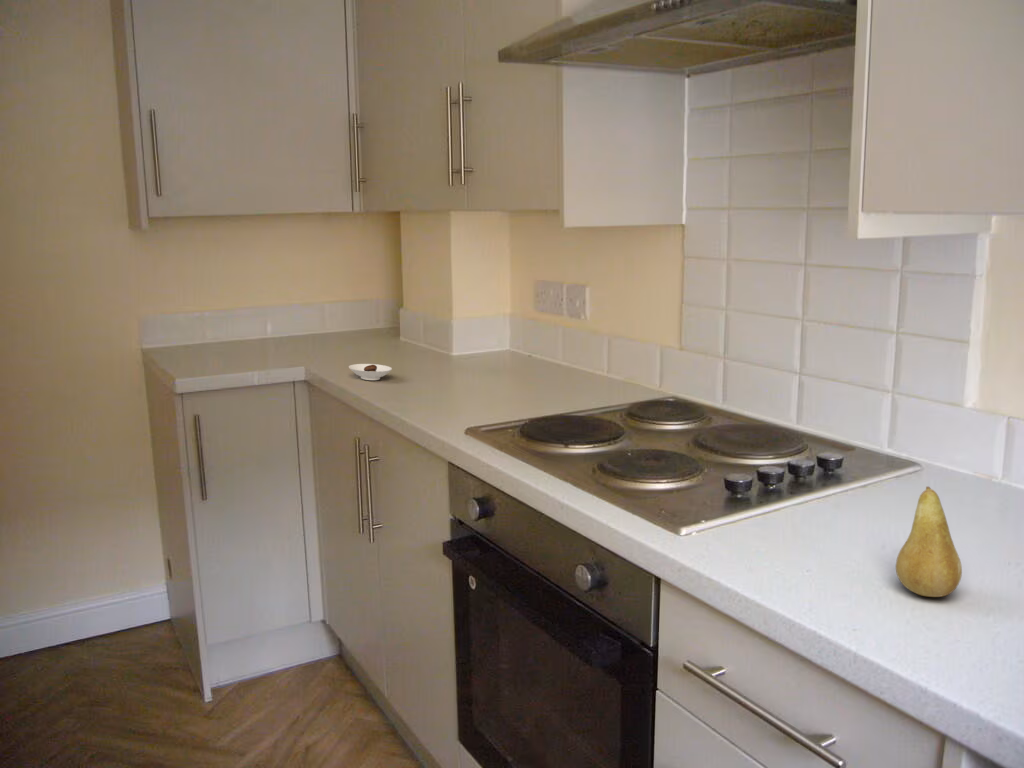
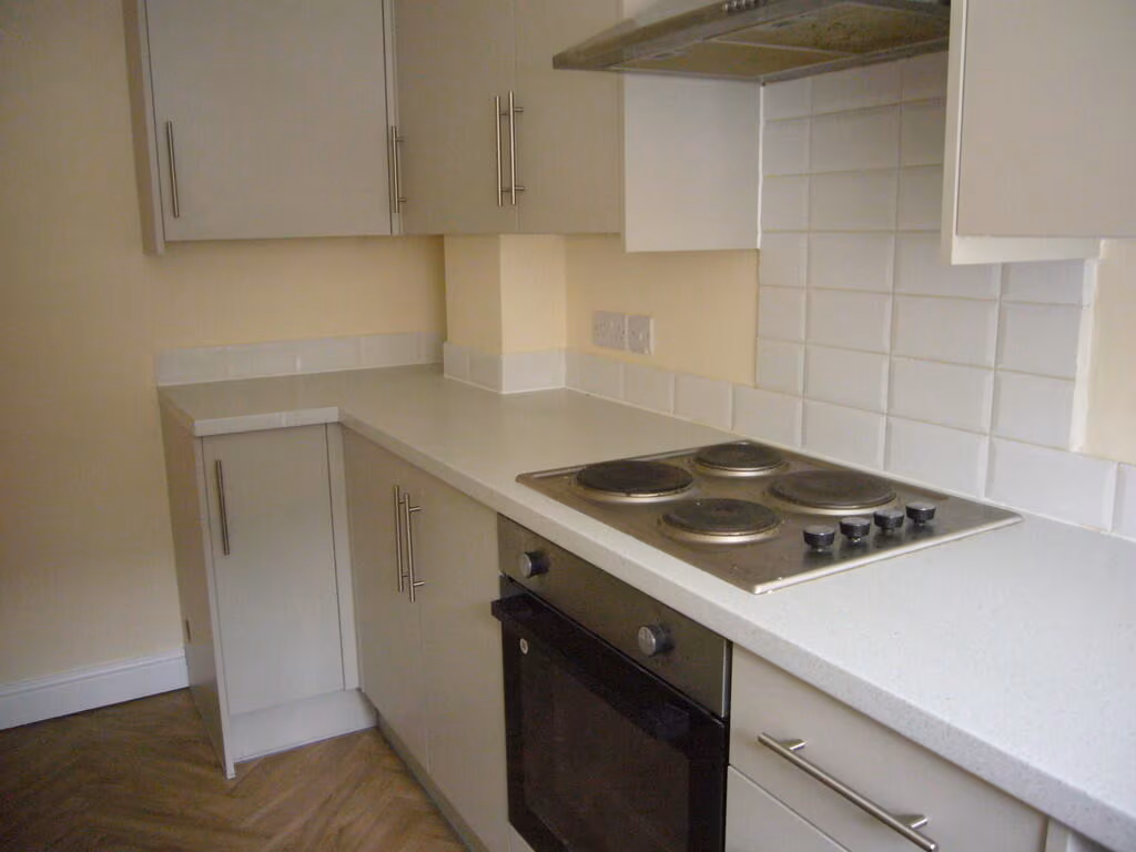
- fruit [895,485,963,598]
- saucer [348,363,393,381]
